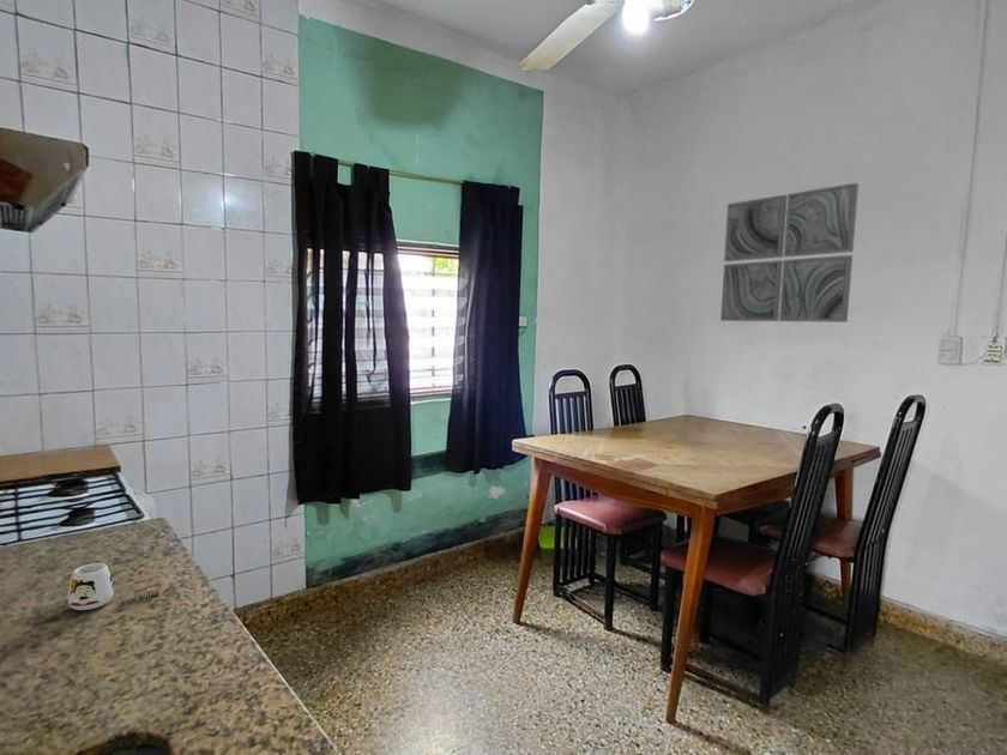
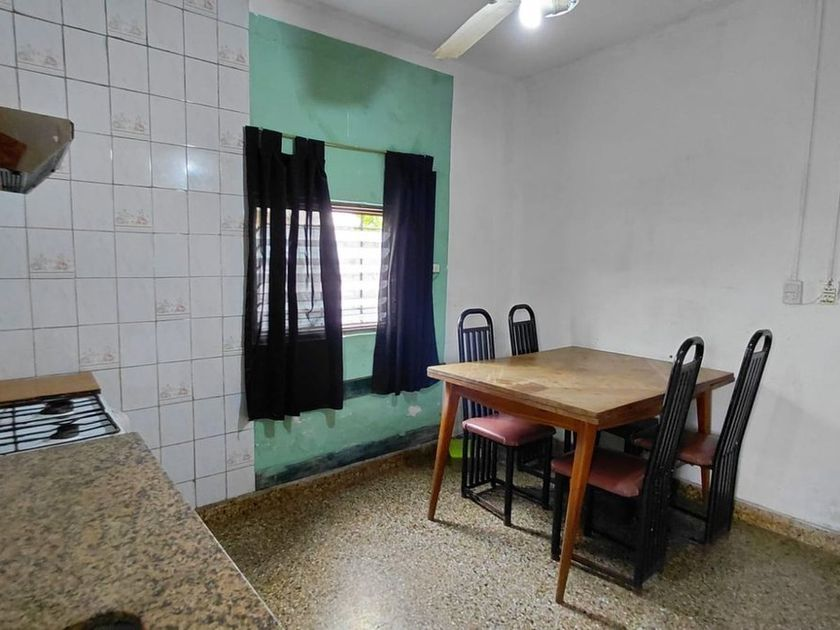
- mug [67,562,161,611]
- wall art [719,182,860,324]
